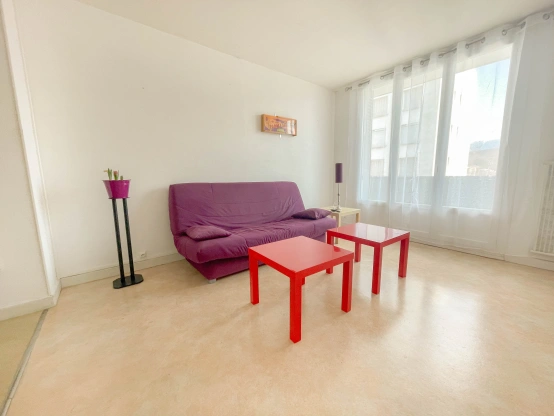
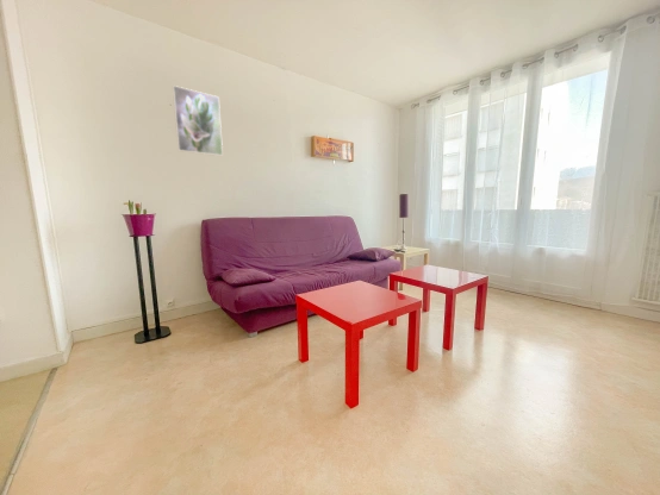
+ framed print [172,84,224,157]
